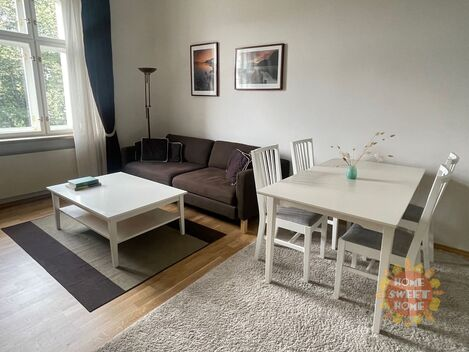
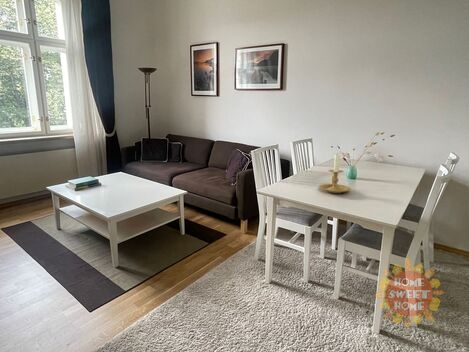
+ candle holder [318,152,352,194]
